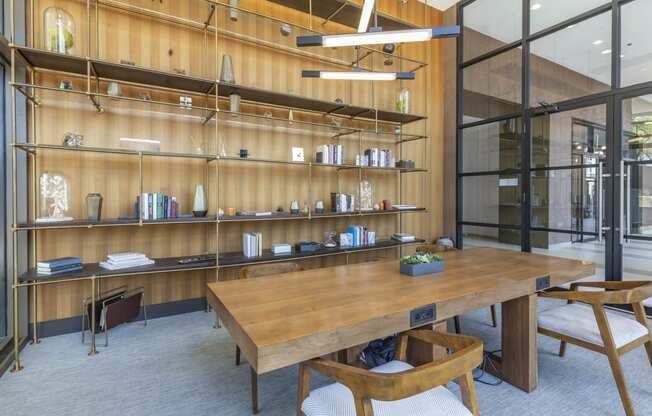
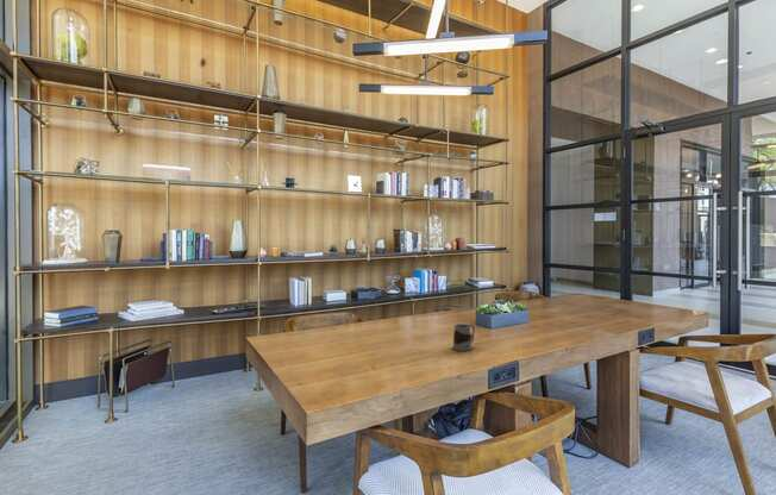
+ mug [451,322,476,352]
